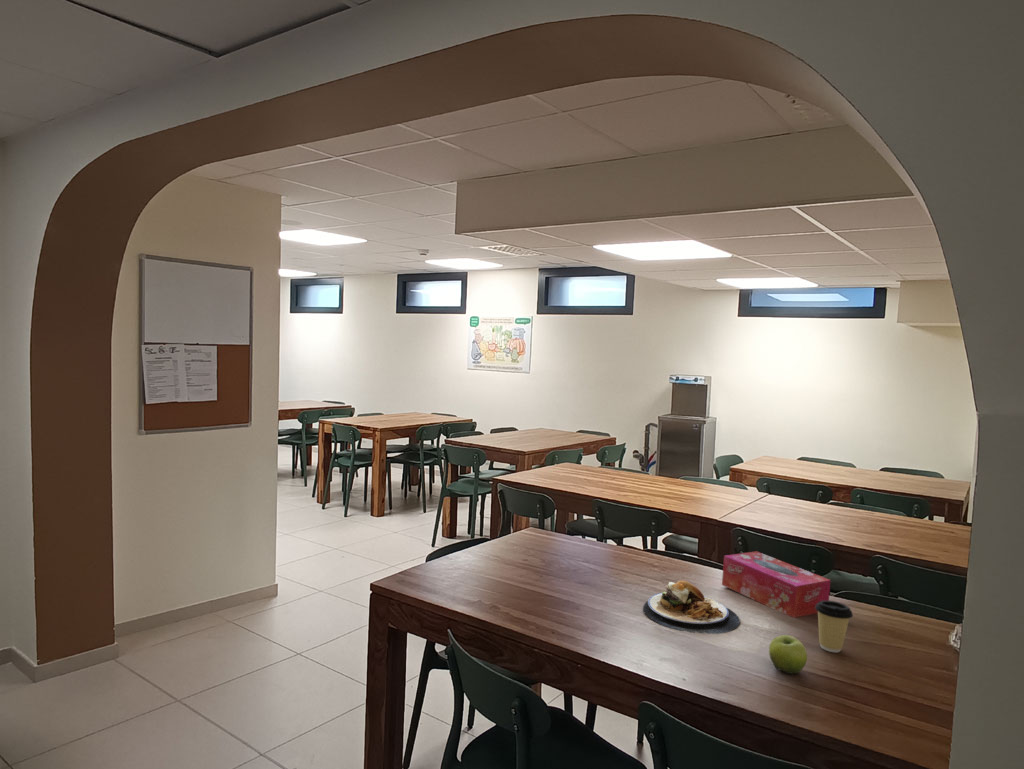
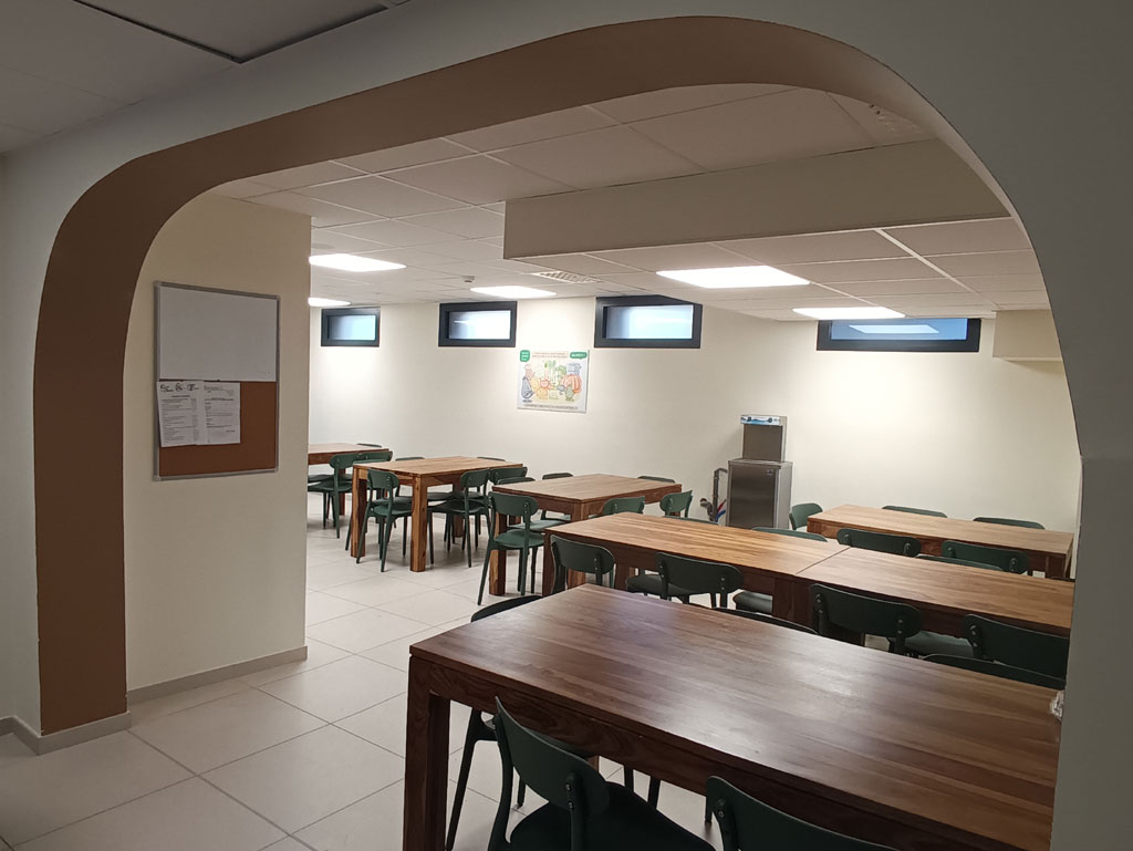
- fruit [768,634,808,675]
- plate [642,580,741,635]
- tissue box [721,550,832,618]
- coffee cup [815,600,854,653]
